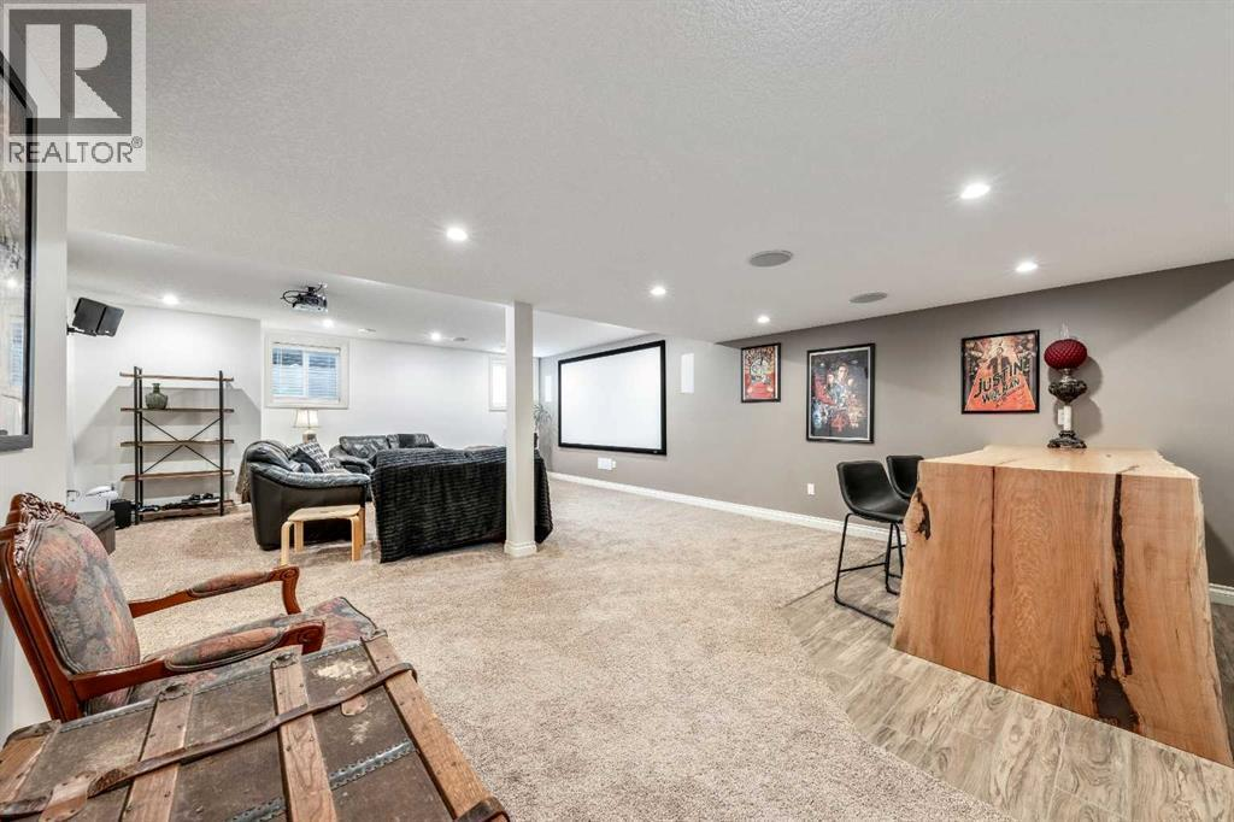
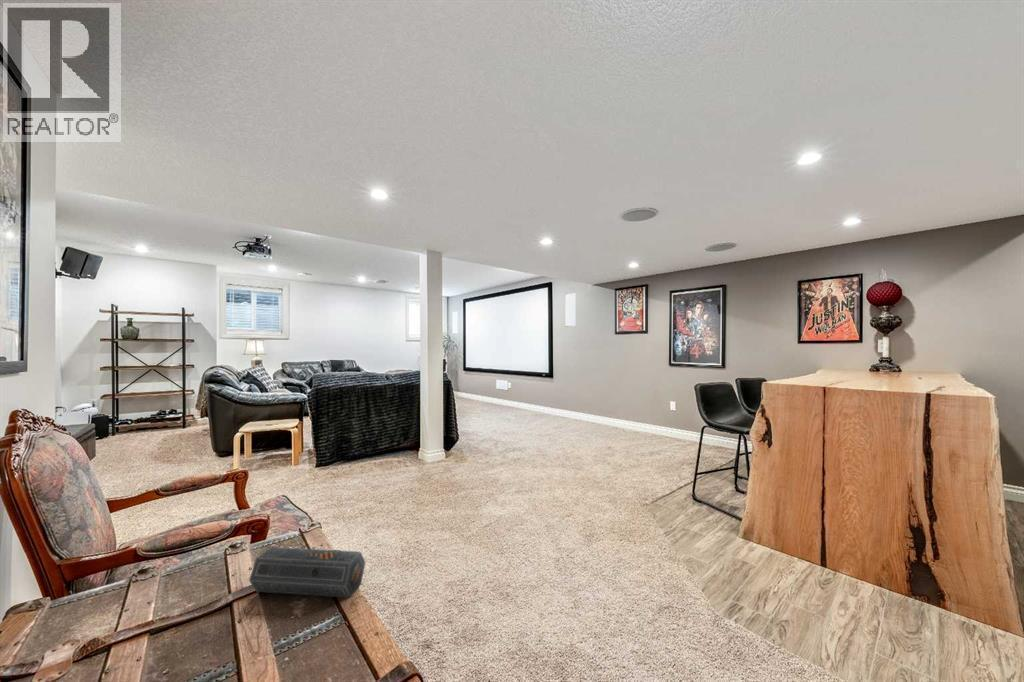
+ speaker [248,546,366,598]
